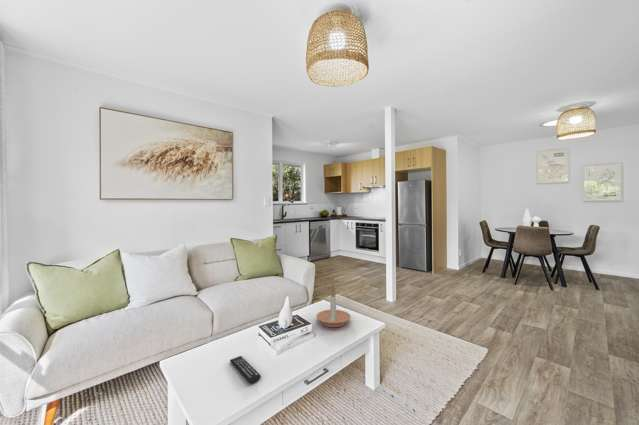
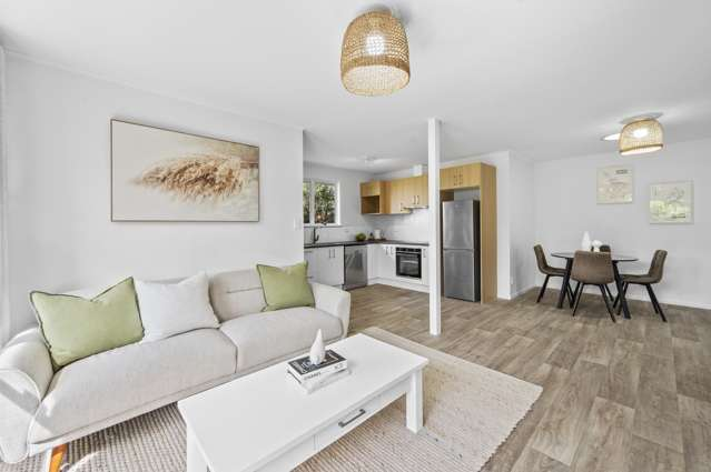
- remote control [229,355,262,384]
- candle holder [316,286,352,328]
